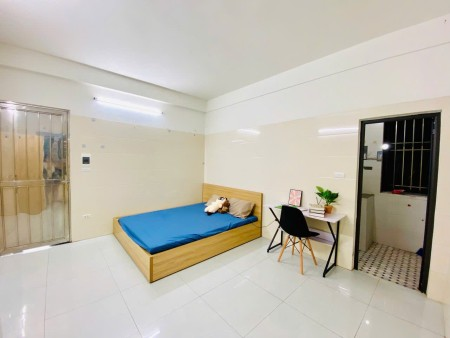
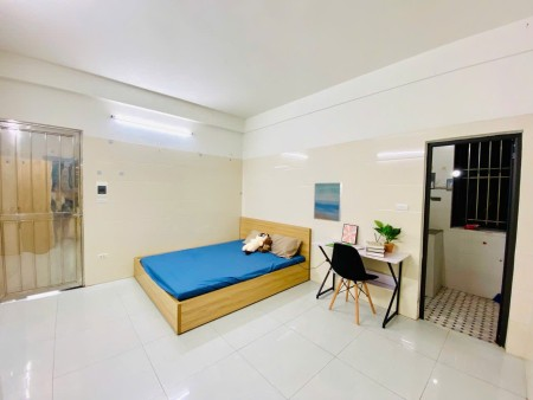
+ wall art [313,181,343,222]
